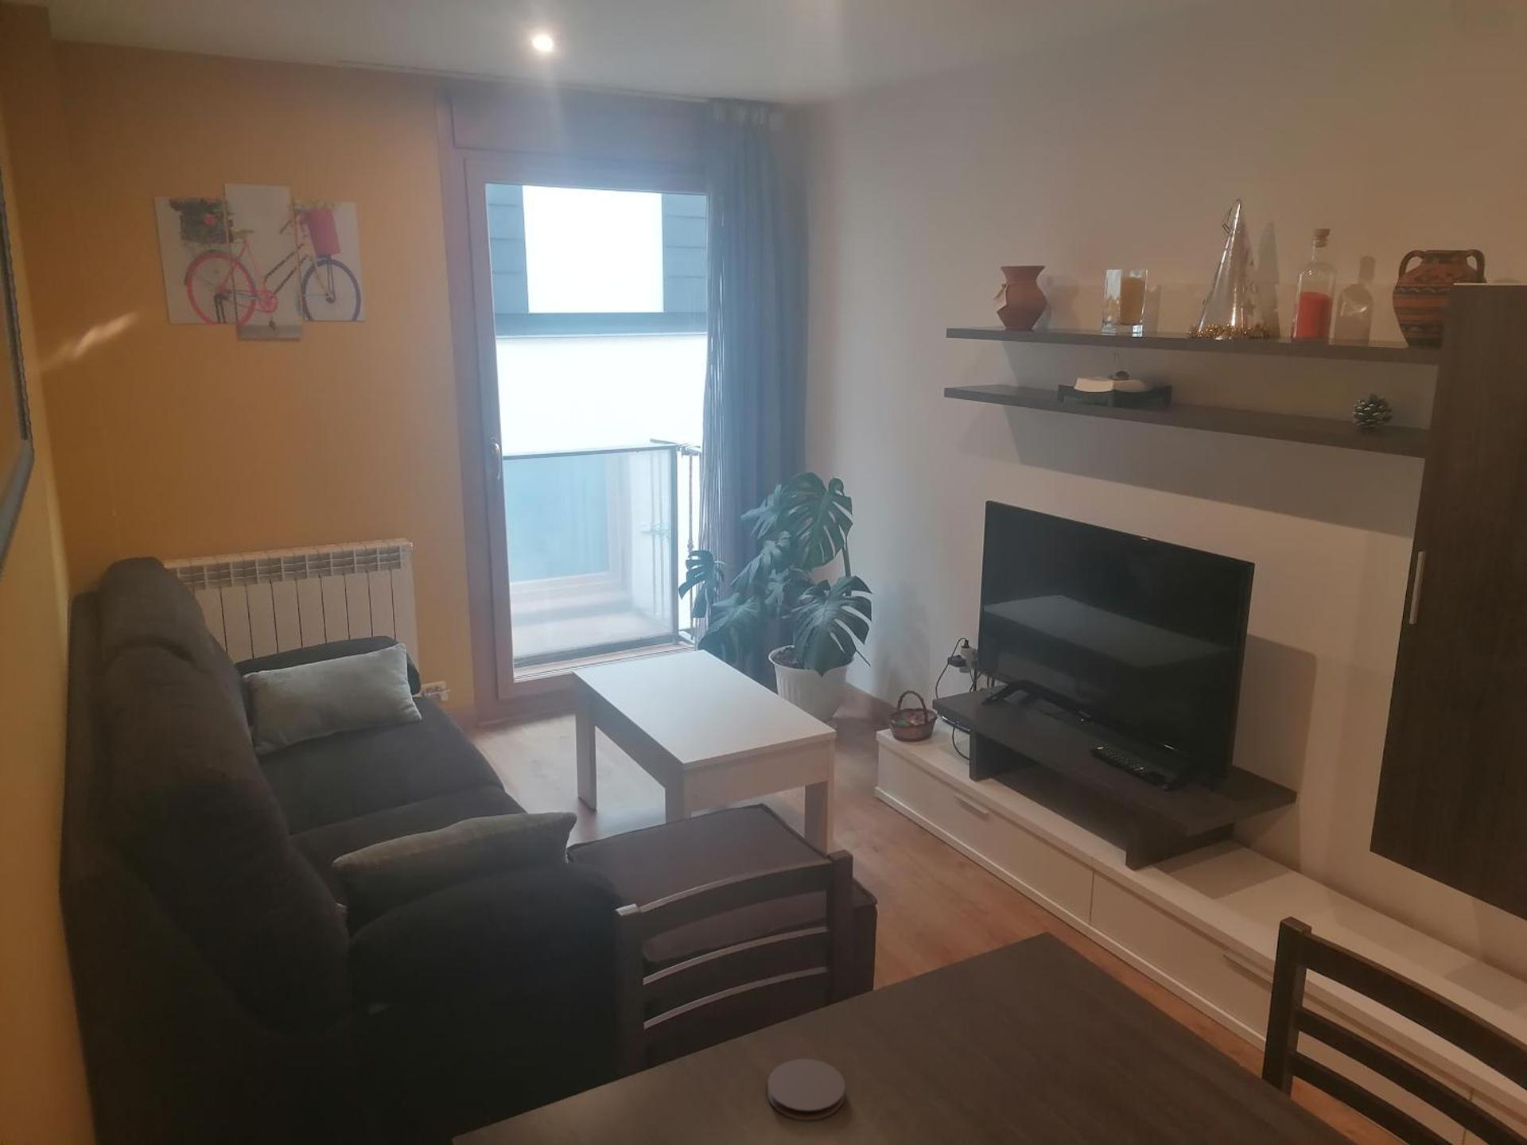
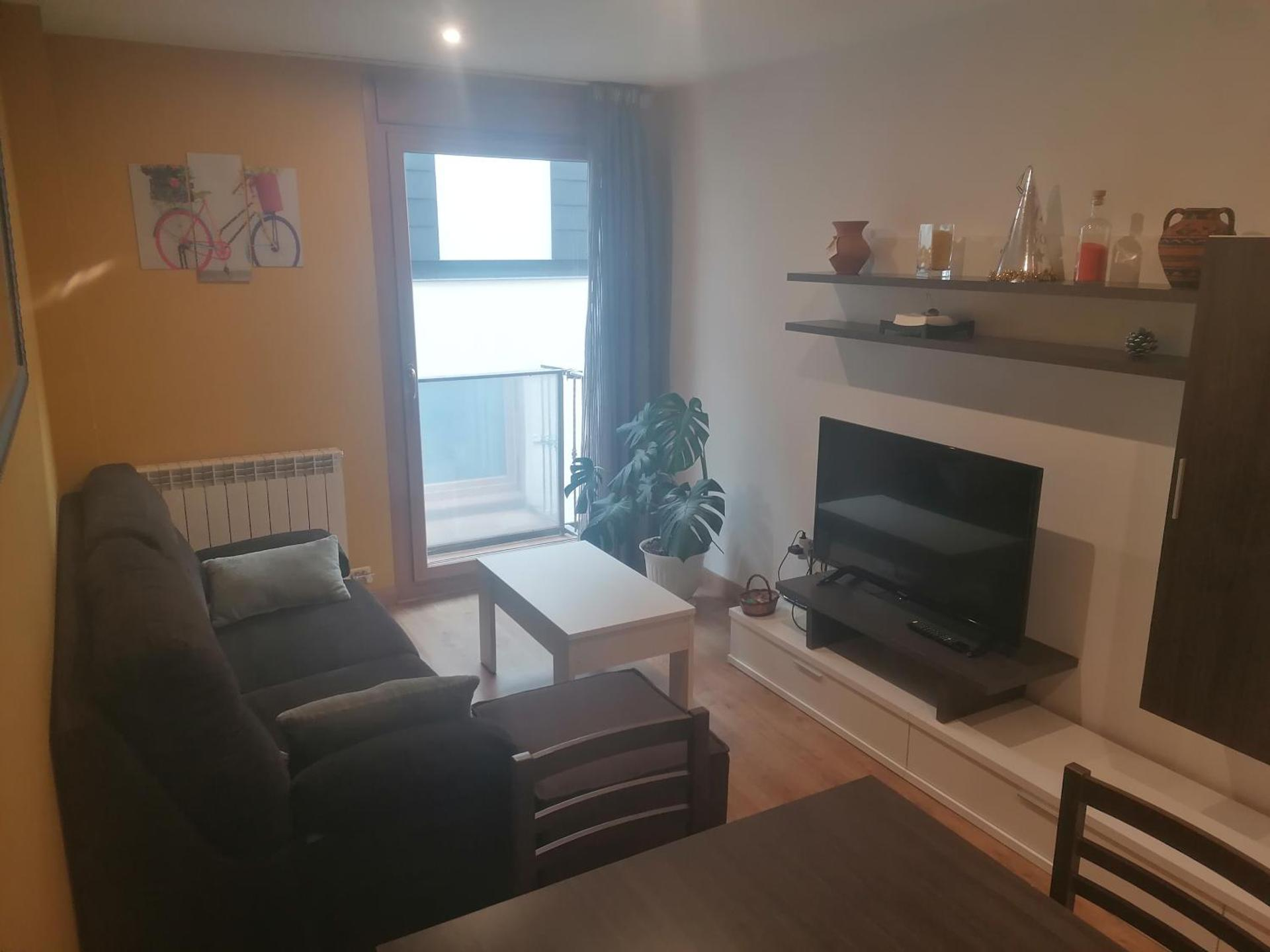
- coaster [767,1058,846,1121]
